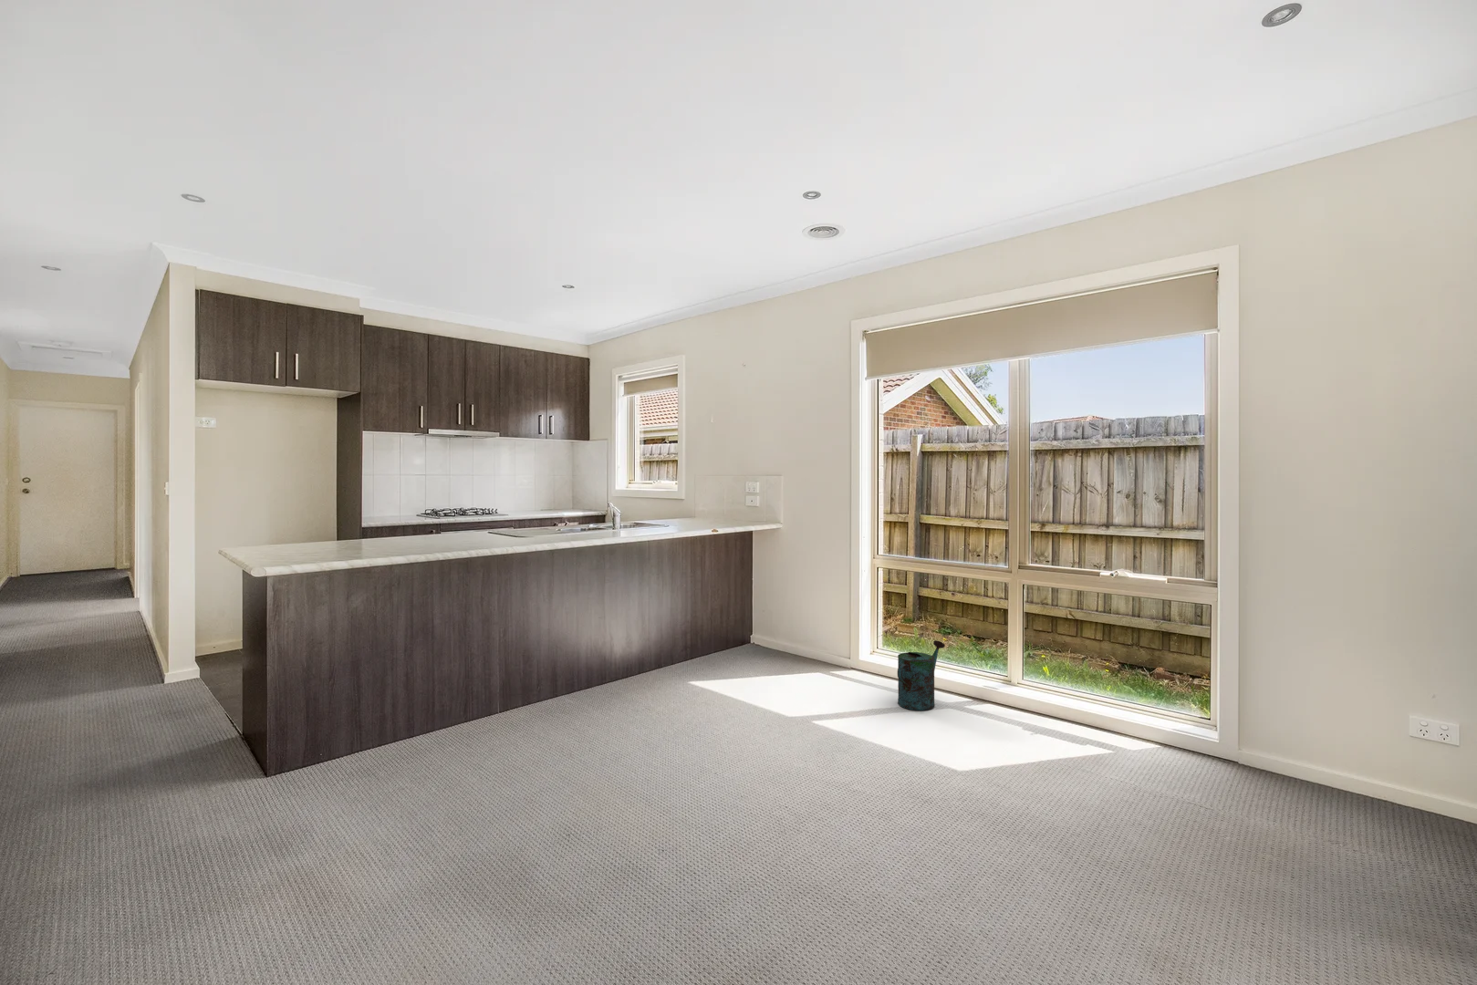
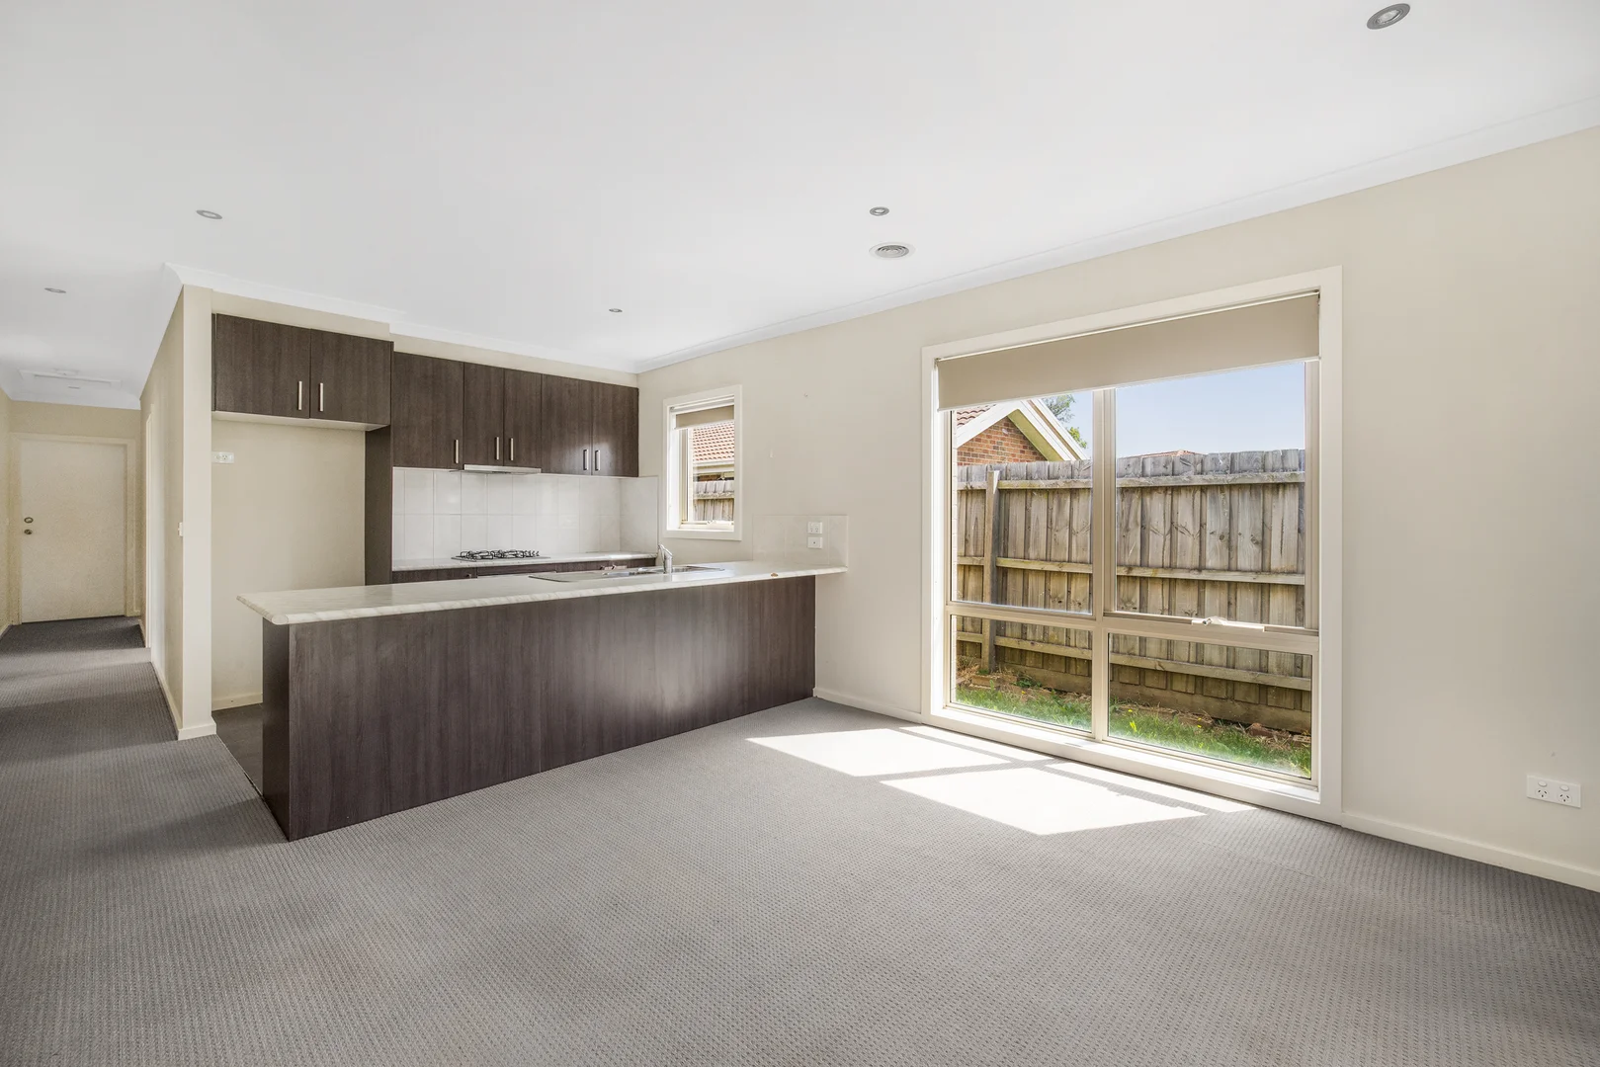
- watering can [896,640,946,711]
